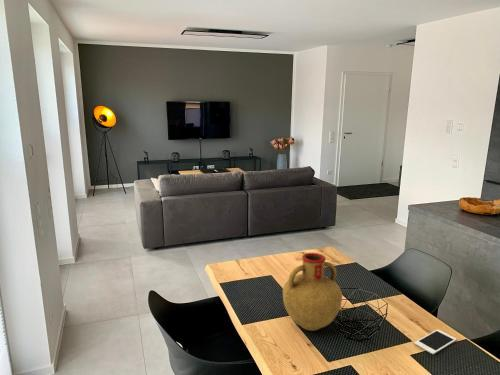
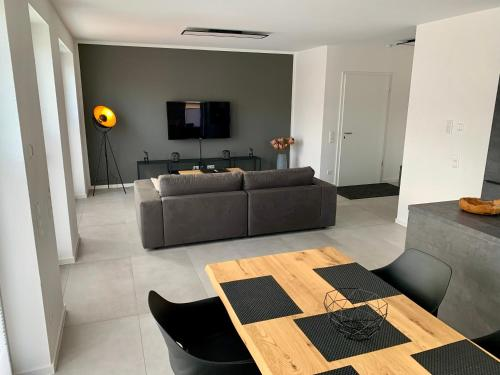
- vase [282,252,343,332]
- cell phone [413,329,457,355]
